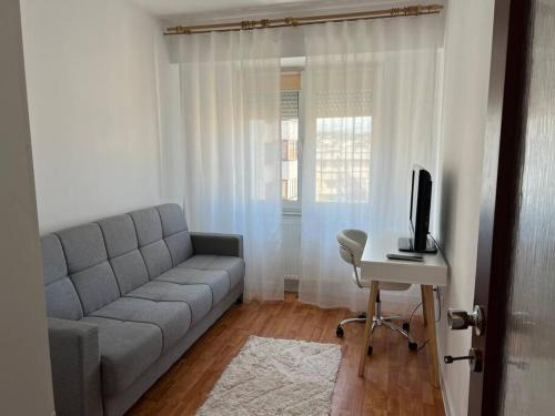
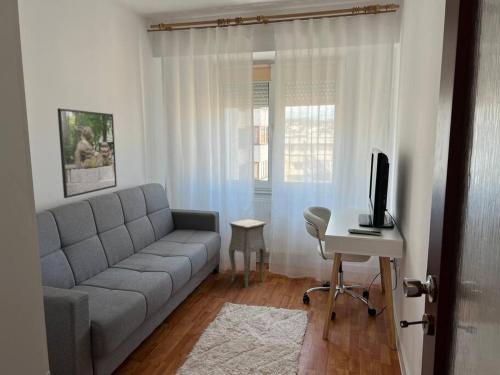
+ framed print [57,107,118,199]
+ side table [228,218,267,290]
